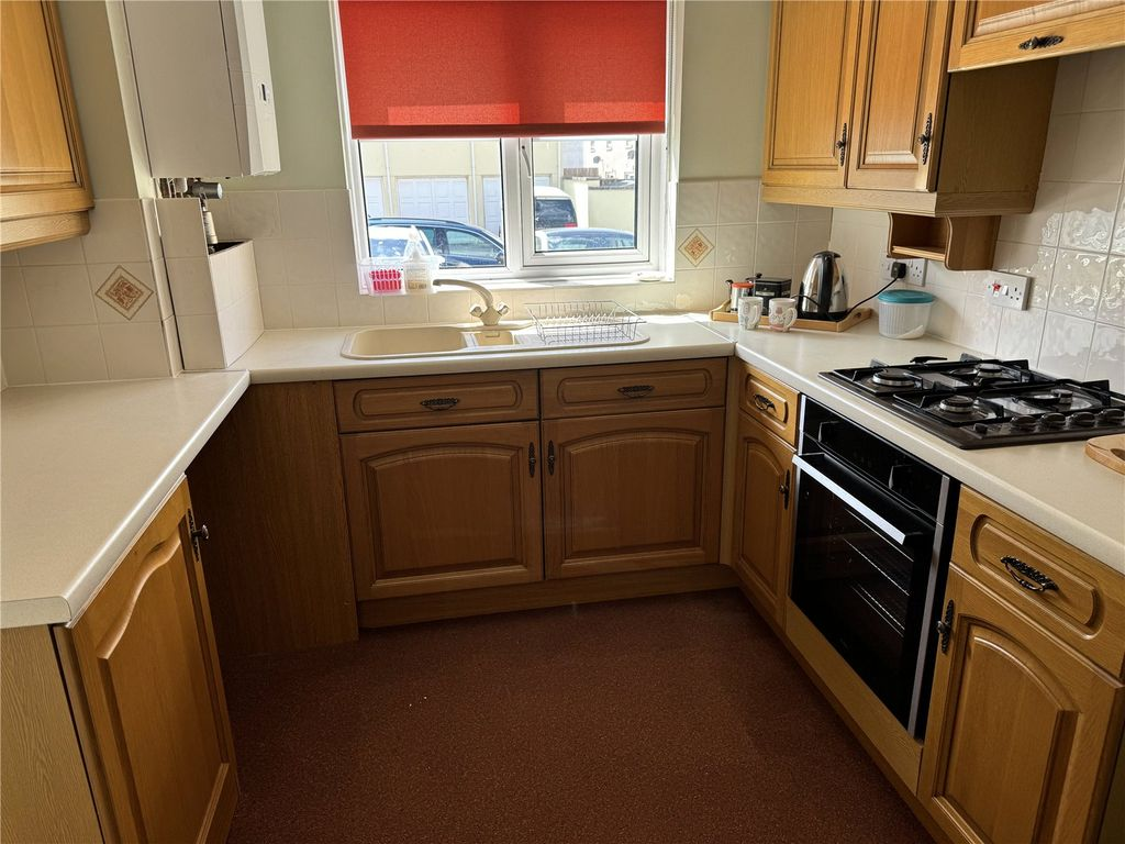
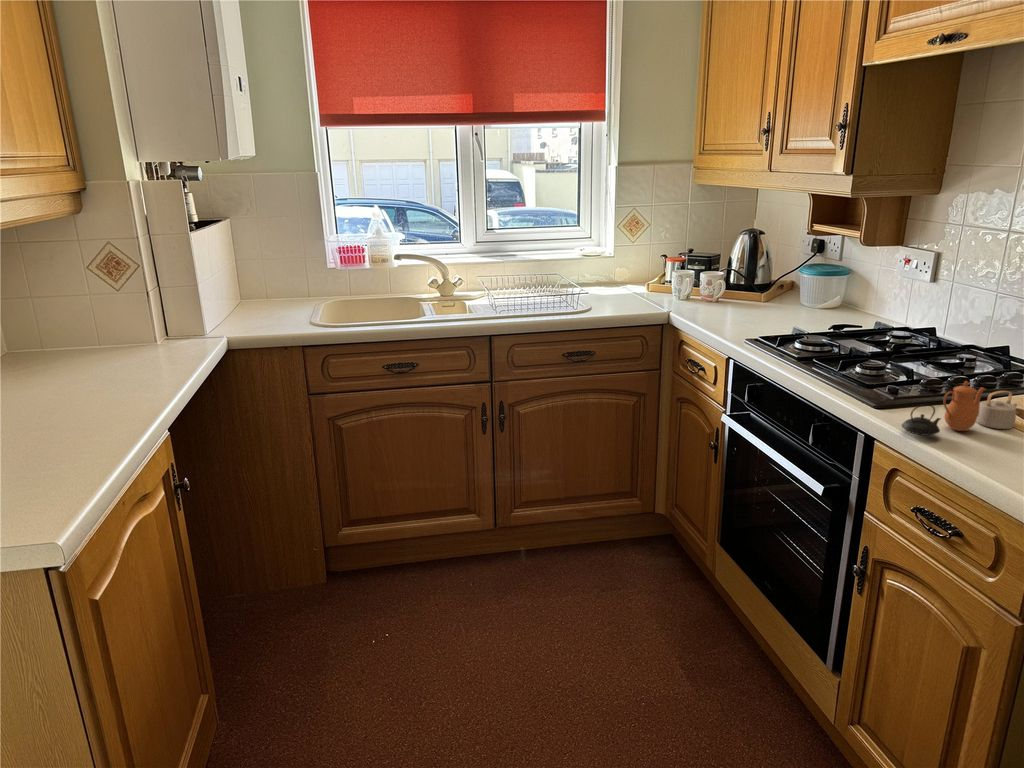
+ teapot [900,380,1019,437]
